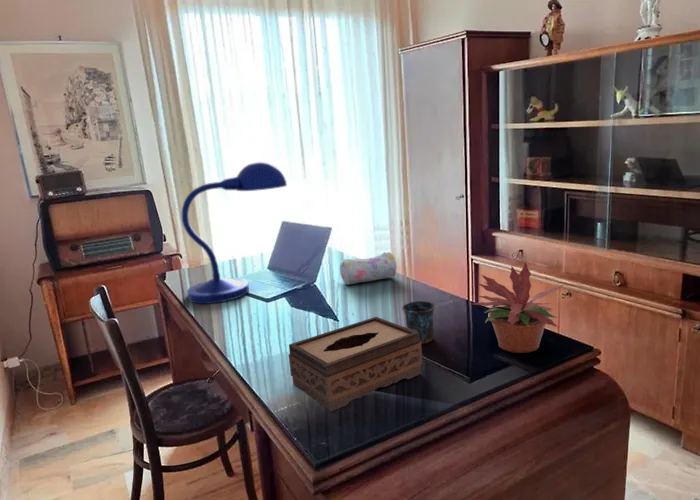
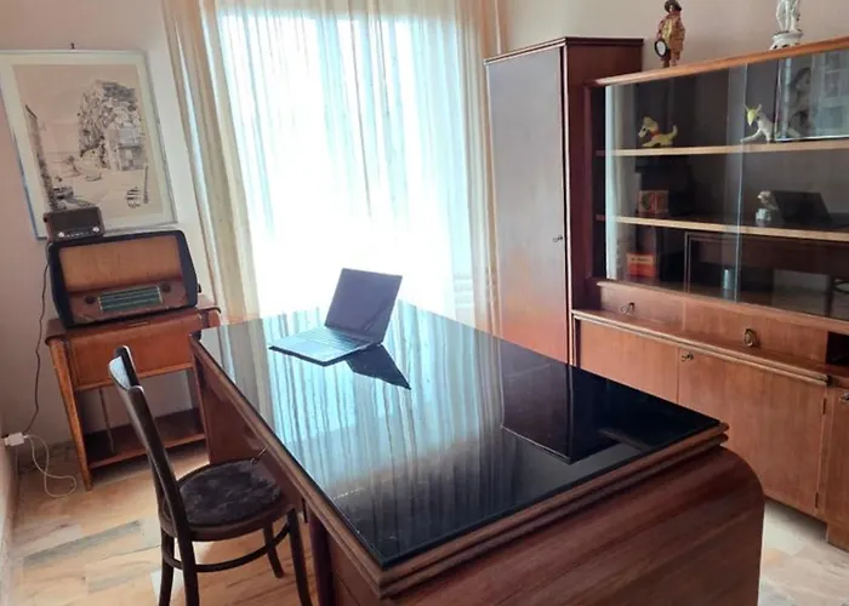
- desk lamp [181,160,288,305]
- mug [401,300,436,345]
- pencil case [339,251,398,286]
- tissue box [287,316,423,412]
- potted plant [472,260,565,354]
